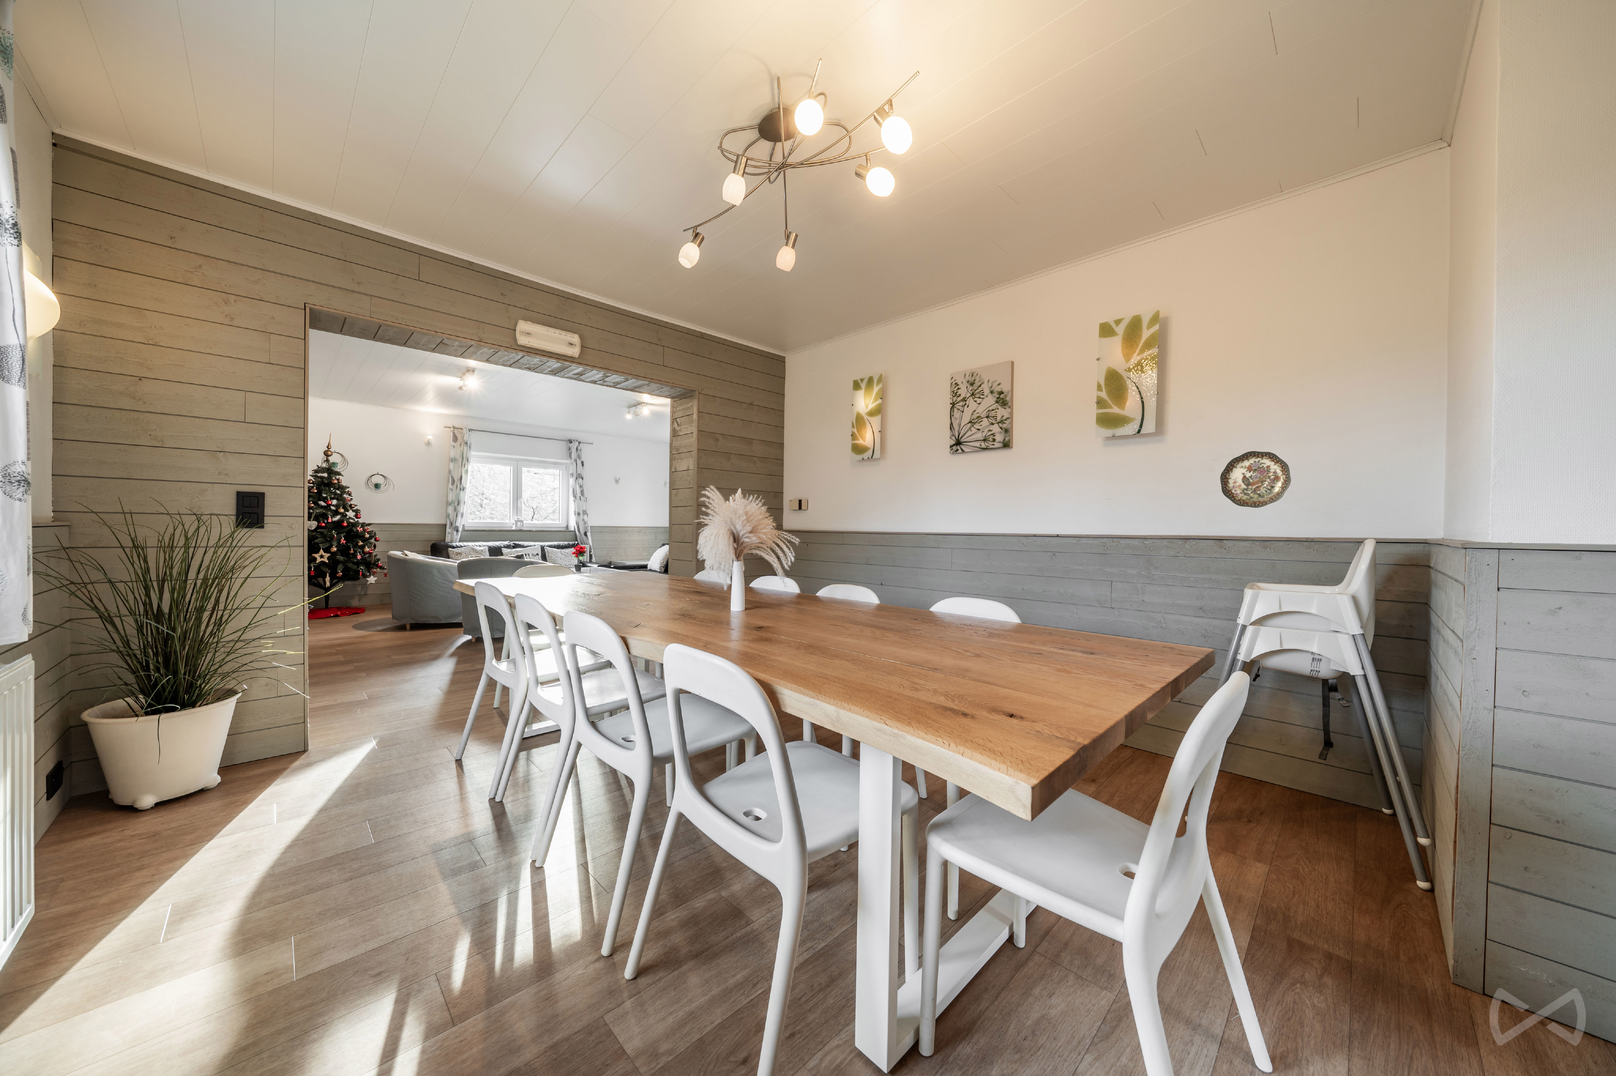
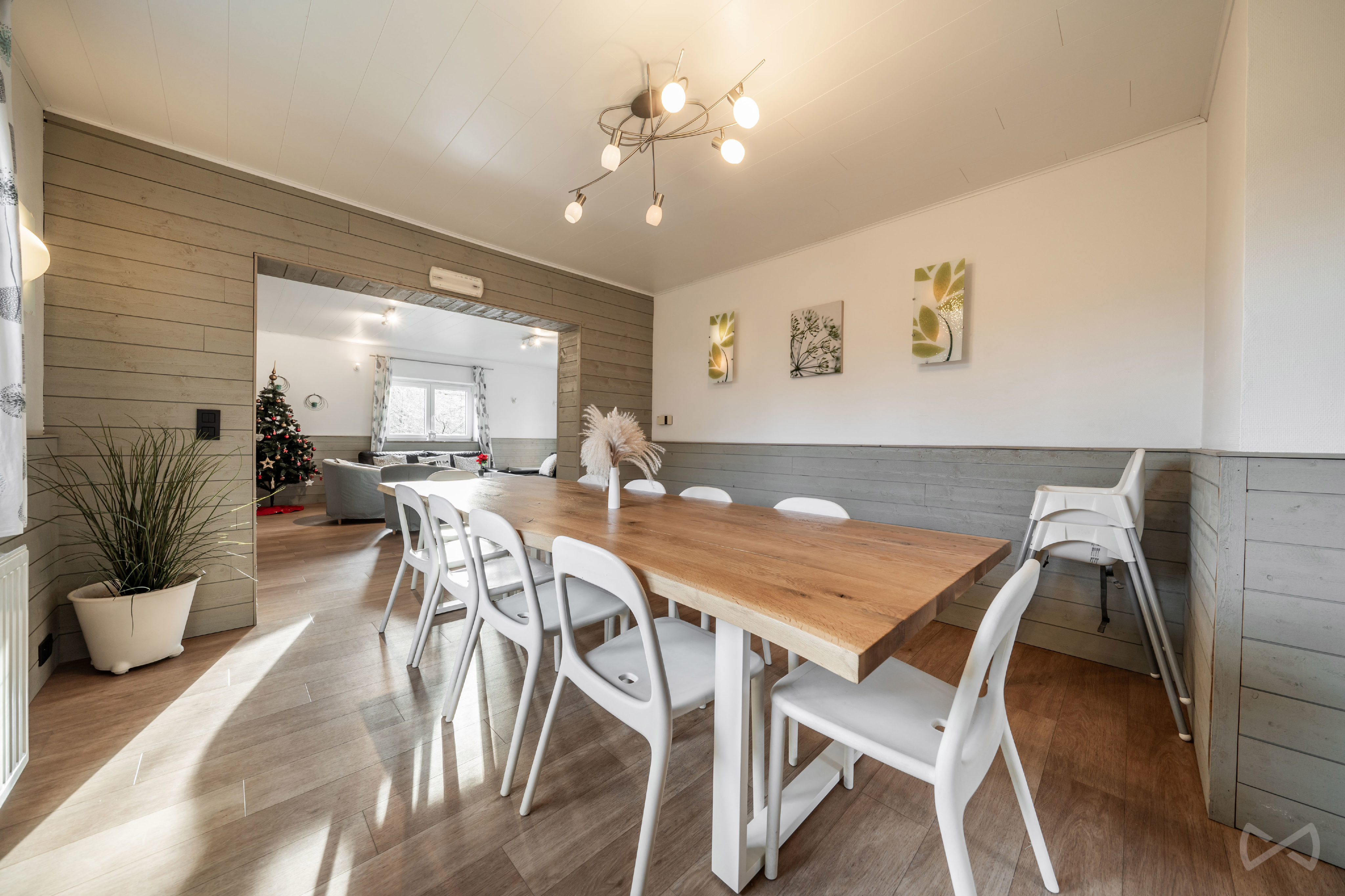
- decorative plate [1220,450,1292,508]
